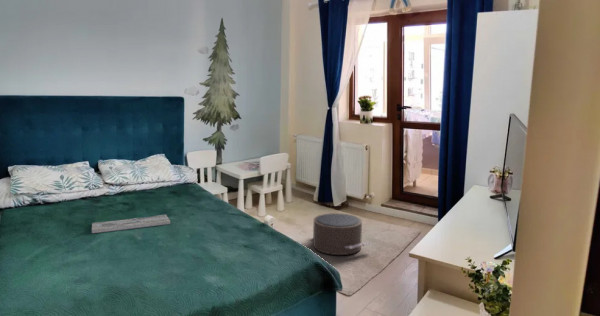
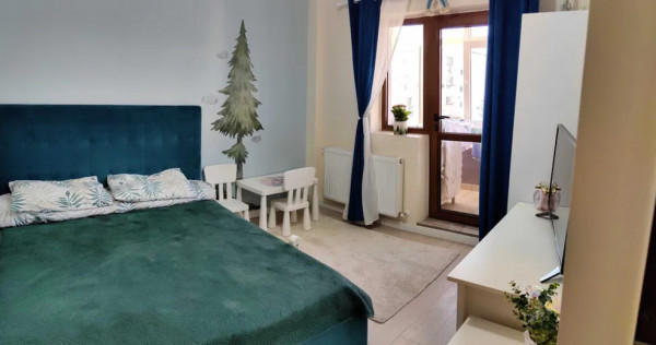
- tray [91,213,171,234]
- pouf [312,212,372,256]
